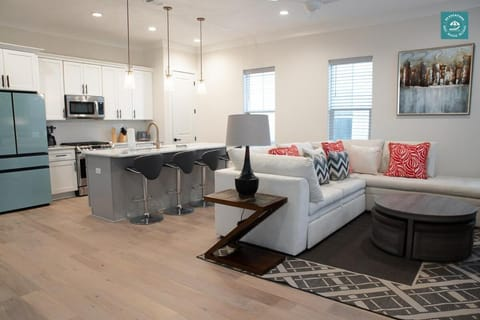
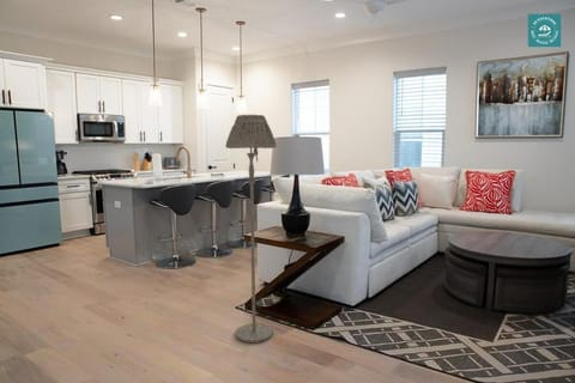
+ floor lamp [224,114,278,344]
